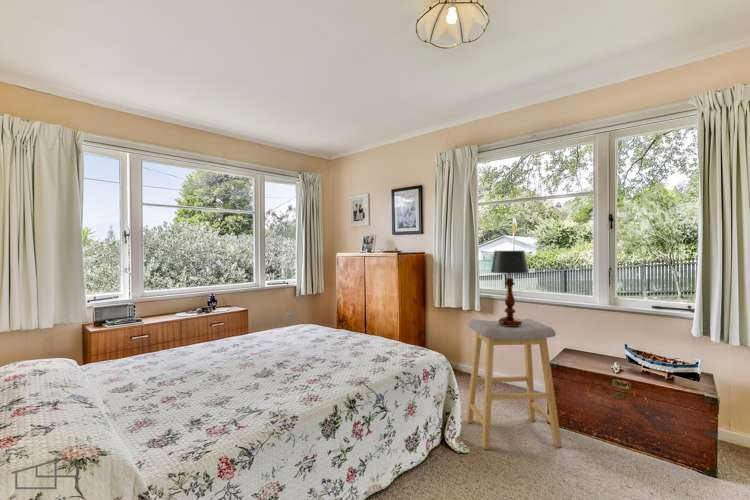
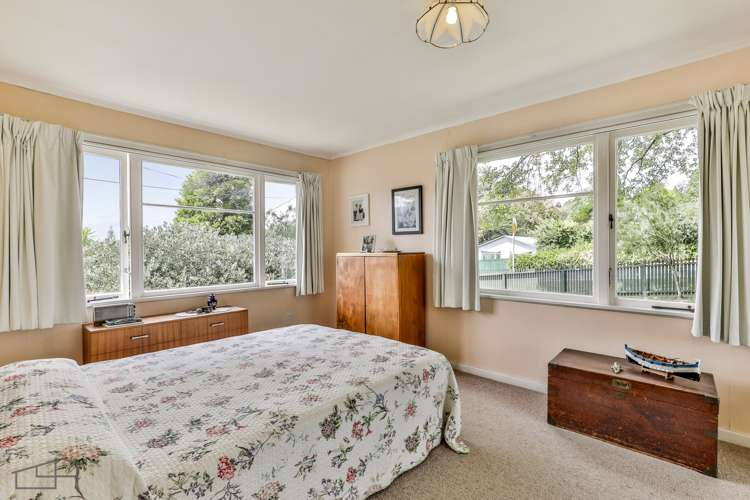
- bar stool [465,318,563,450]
- table lamp [490,250,530,326]
